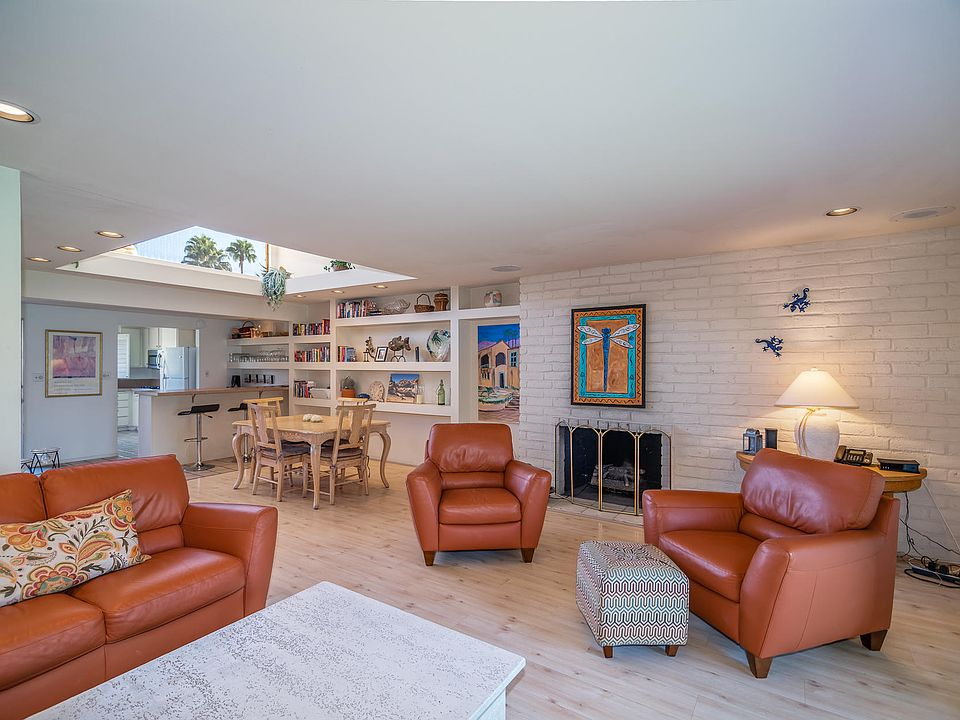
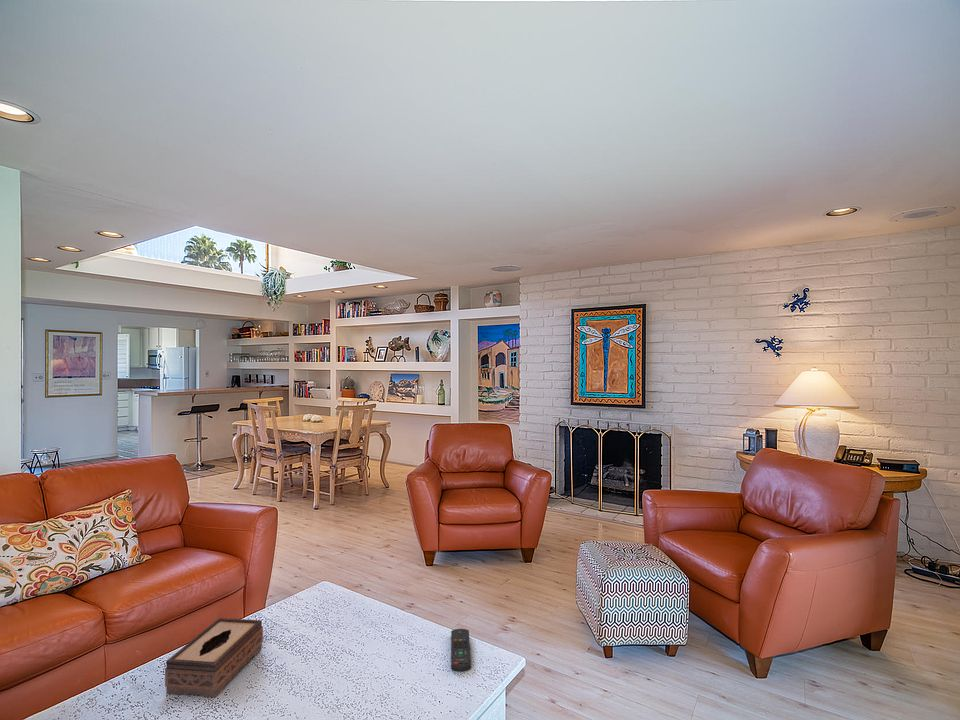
+ tissue box [164,617,264,699]
+ remote control [450,628,472,672]
